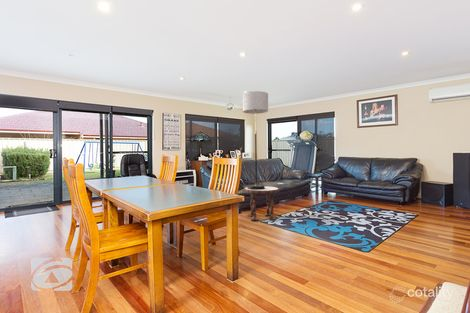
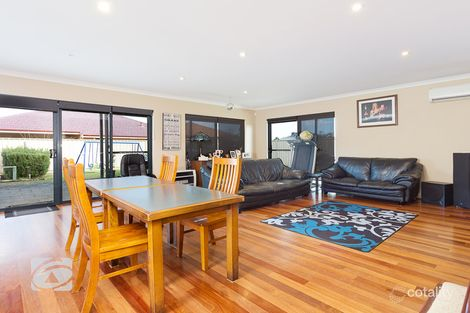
- lamp [242,90,269,190]
- side table [243,185,280,221]
